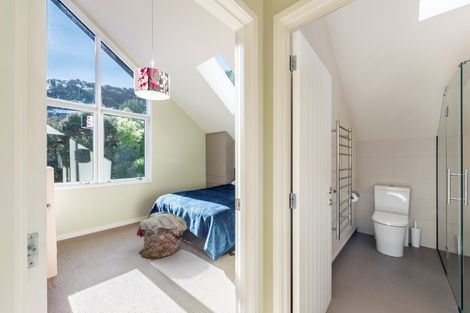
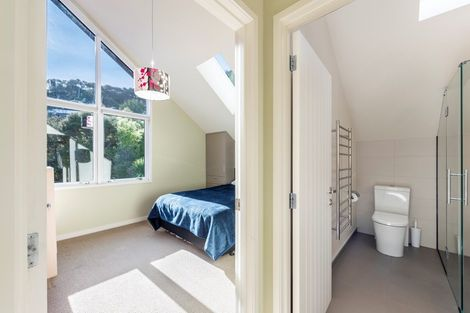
- laundry basket [136,210,188,260]
